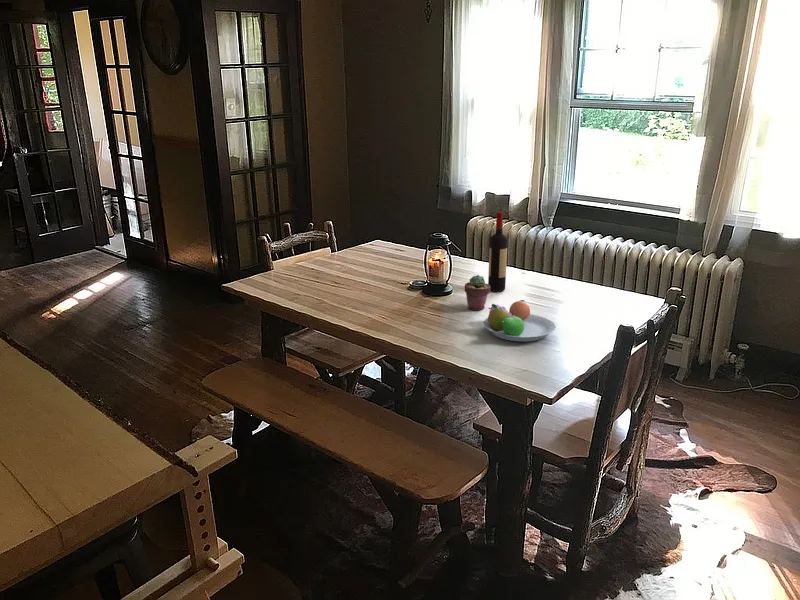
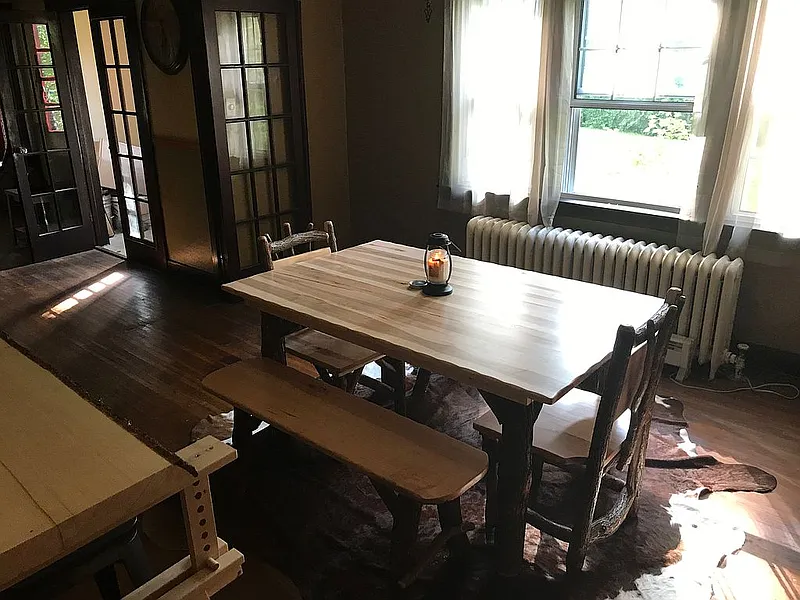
- potted succulent [464,274,491,311]
- wine bottle [487,211,509,293]
- fruit bowl [483,299,556,342]
